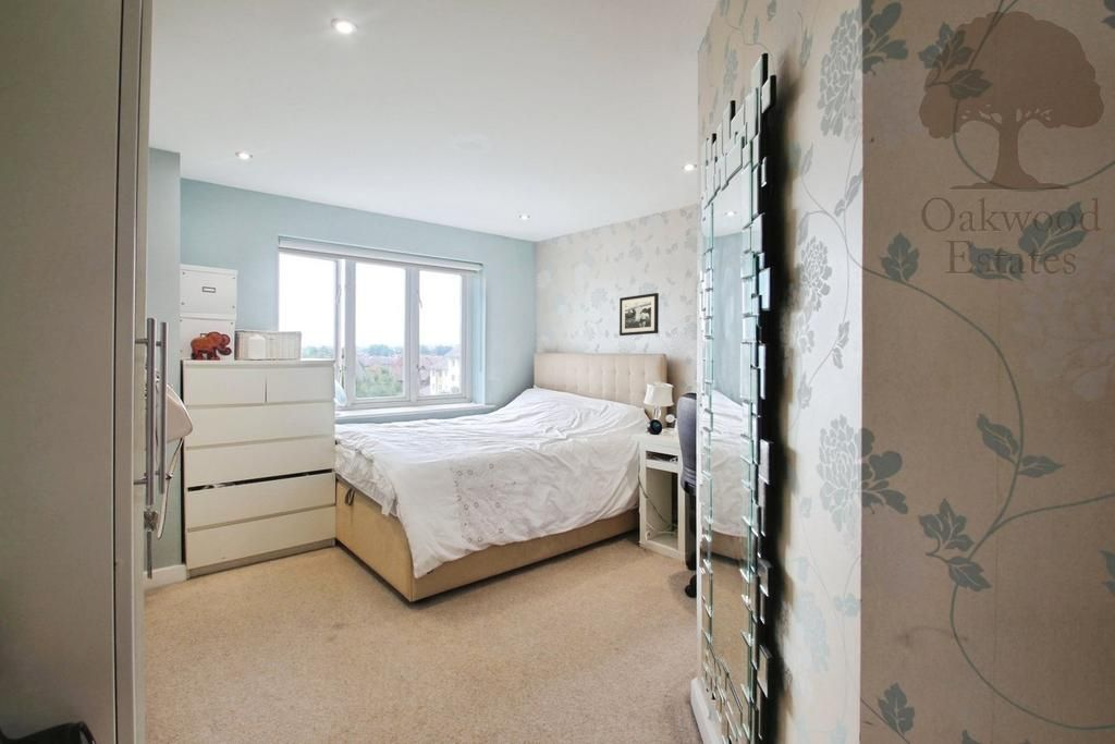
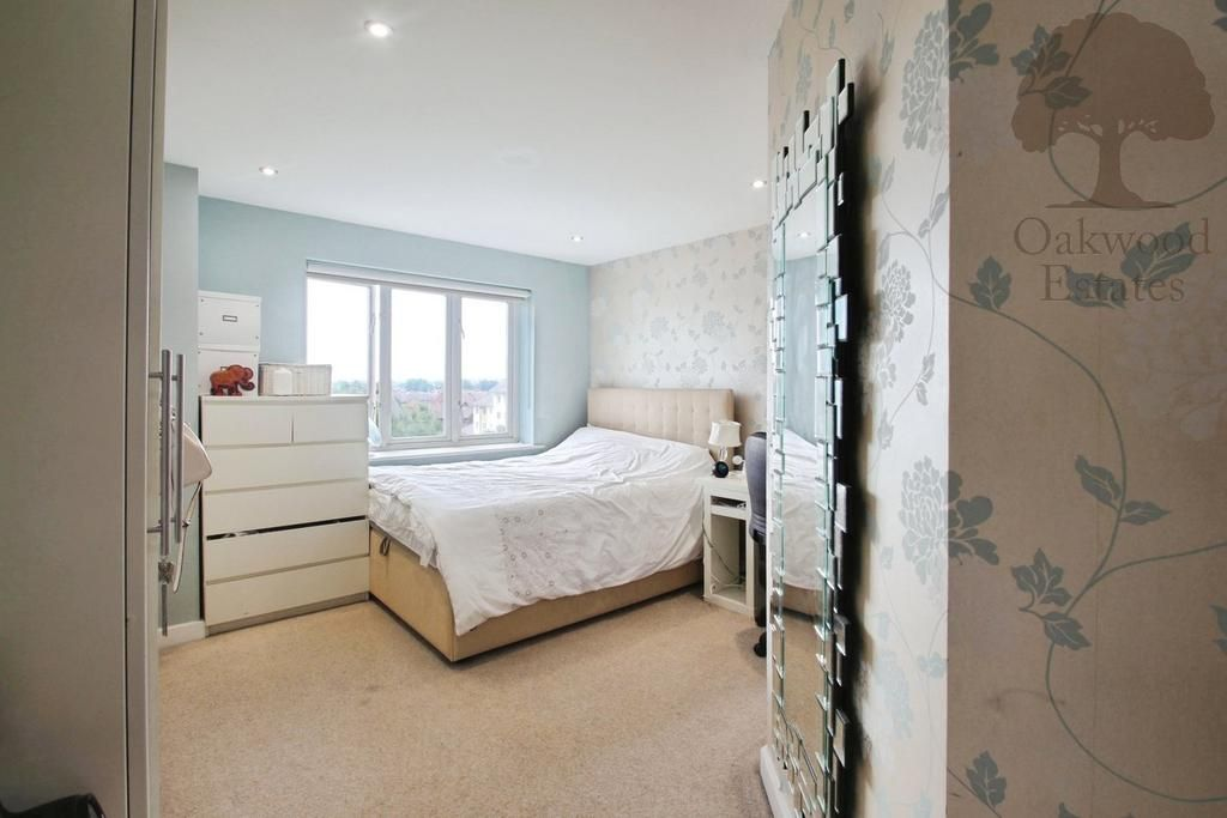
- picture frame [618,292,660,337]
